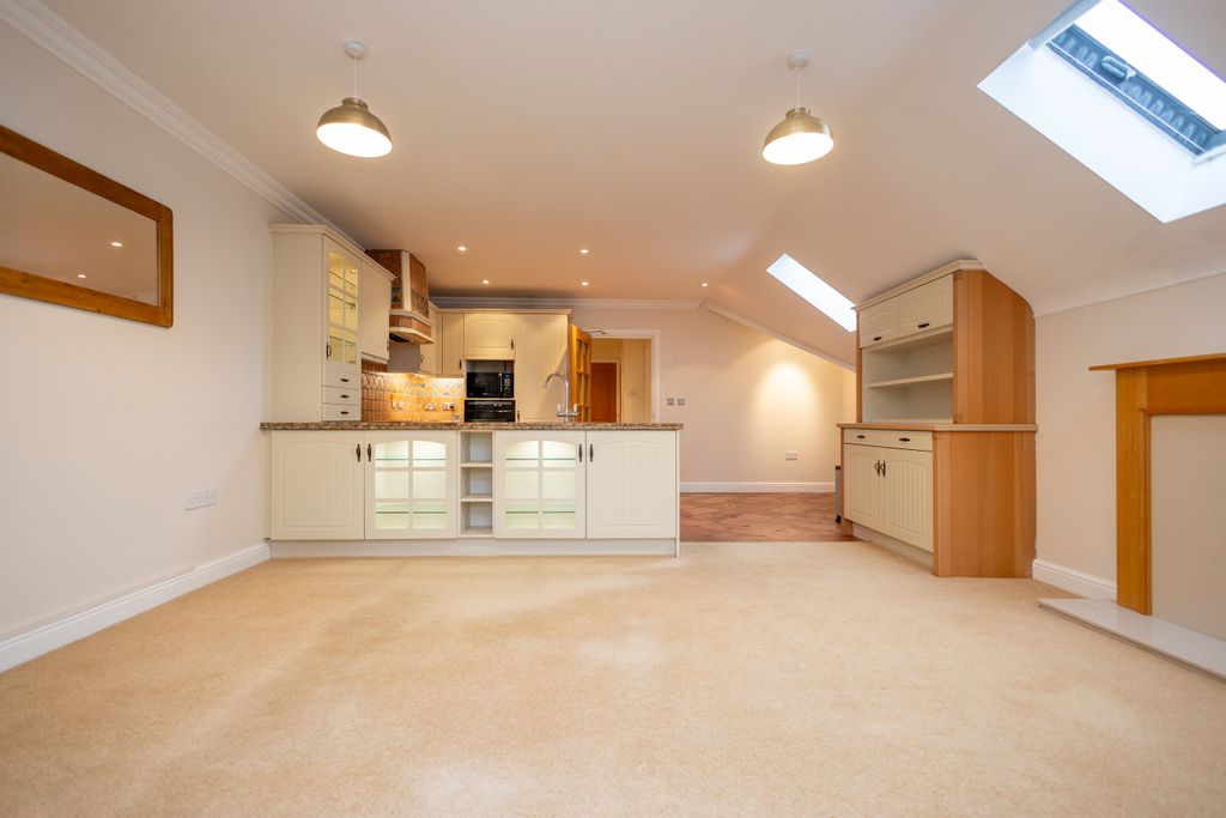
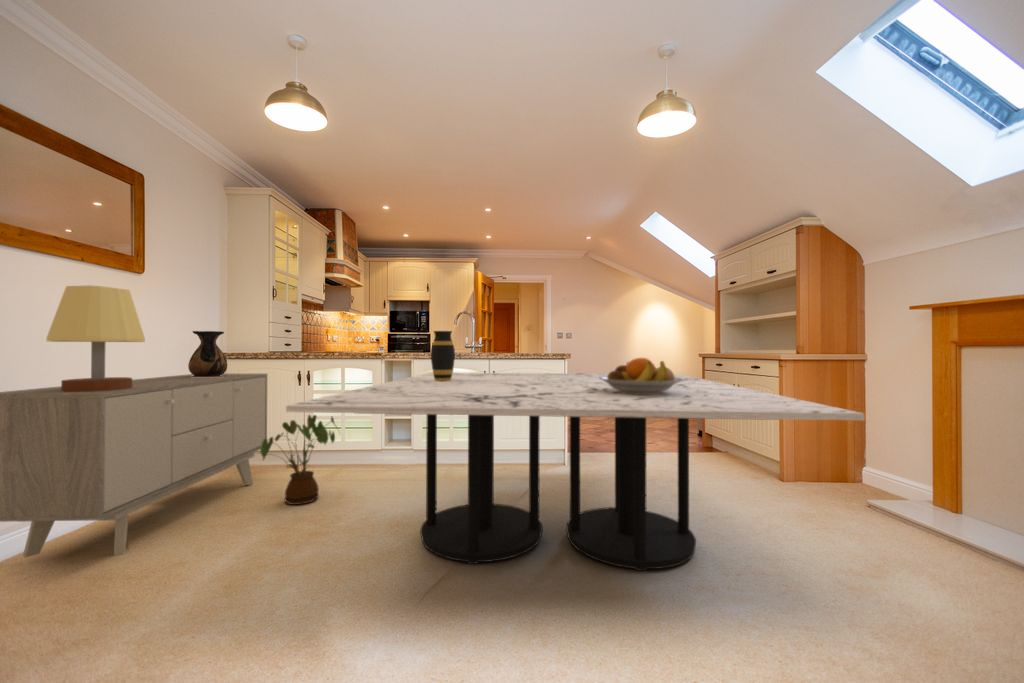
+ sideboard [0,373,268,558]
+ vase [187,330,228,378]
+ dining table [285,371,866,572]
+ fruit bowl [599,357,684,394]
+ table lamp [45,285,146,392]
+ house plant [259,414,341,506]
+ vase [430,330,456,382]
